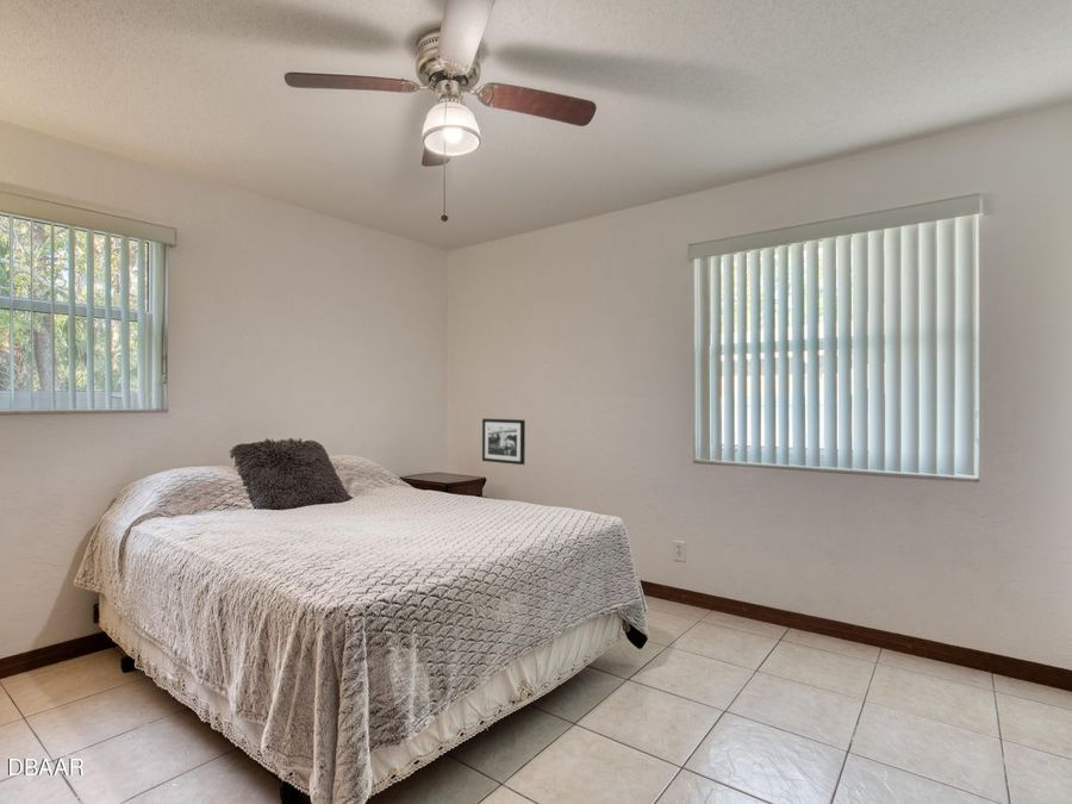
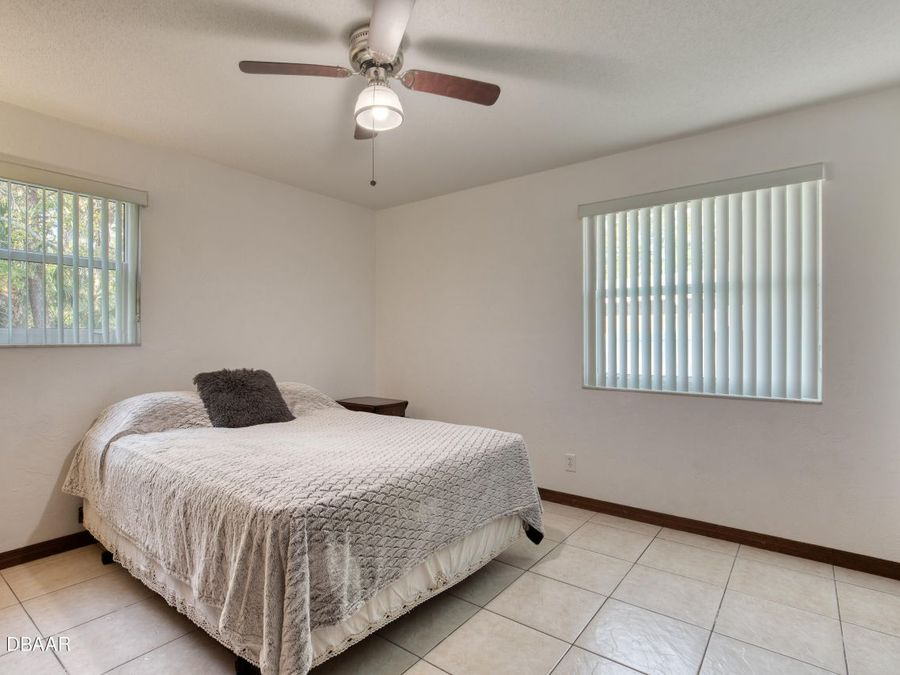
- picture frame [481,418,526,466]
